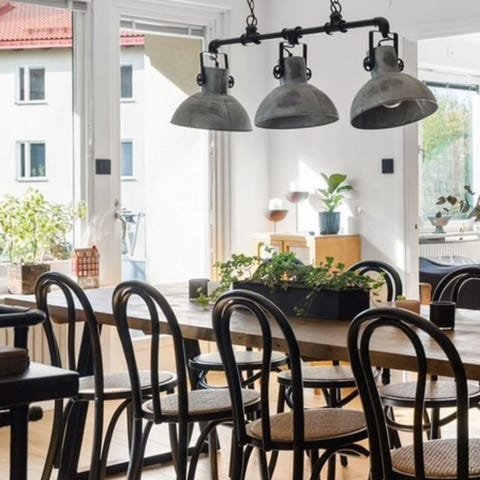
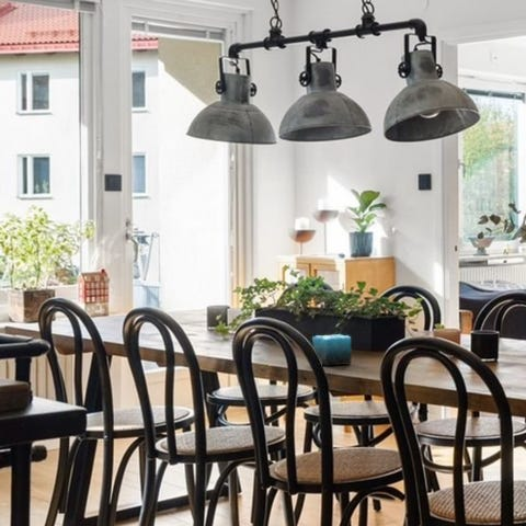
+ candle [311,333,353,367]
